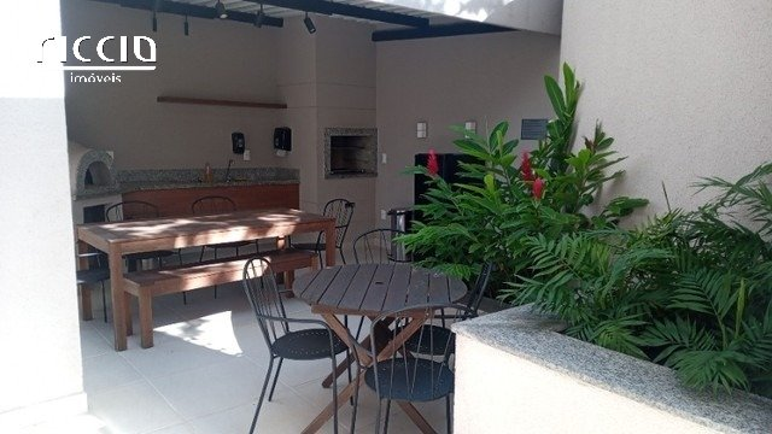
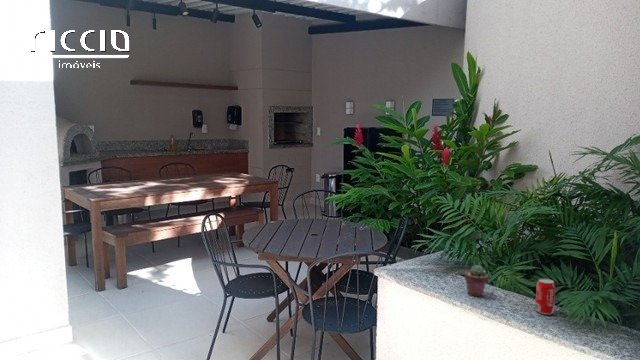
+ potted succulent [464,264,489,297]
+ beverage can [534,278,557,316]
